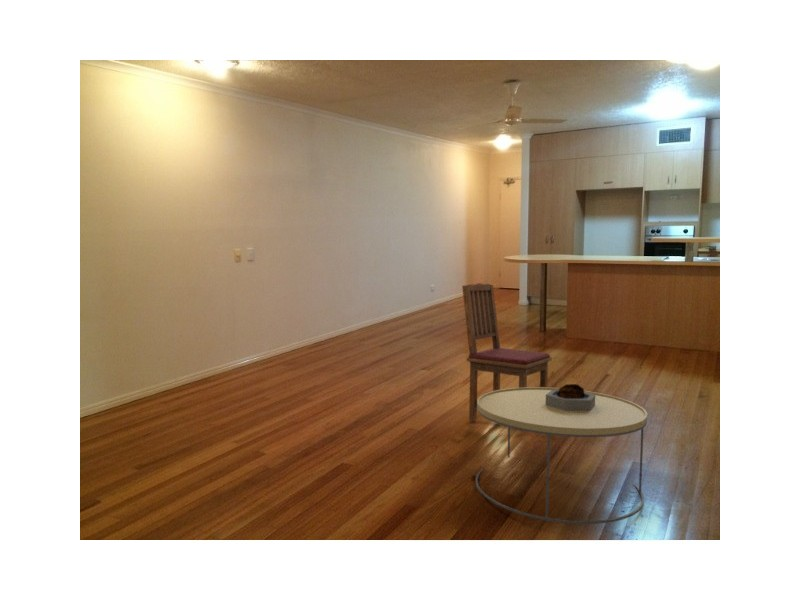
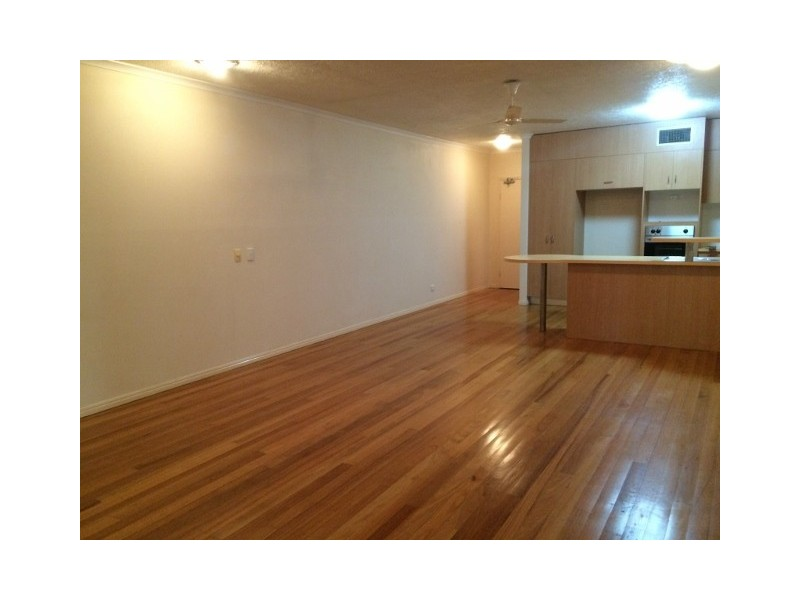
- decorative bowl [546,383,595,411]
- dining chair [461,282,553,432]
- coffee table [475,386,648,525]
